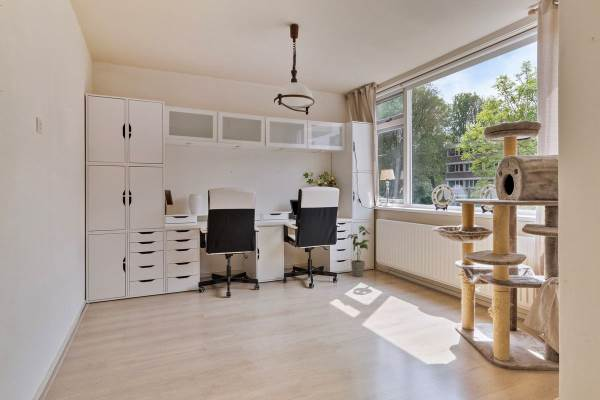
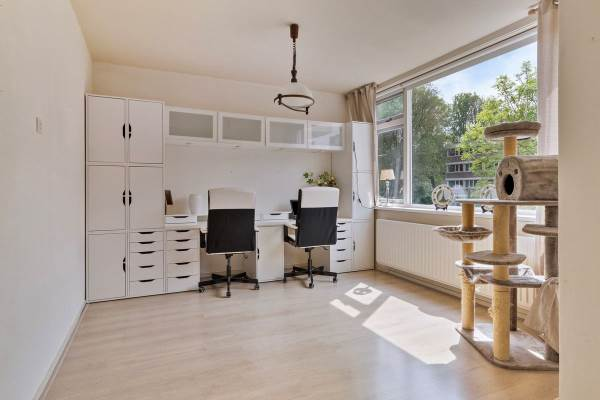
- house plant [346,225,374,278]
